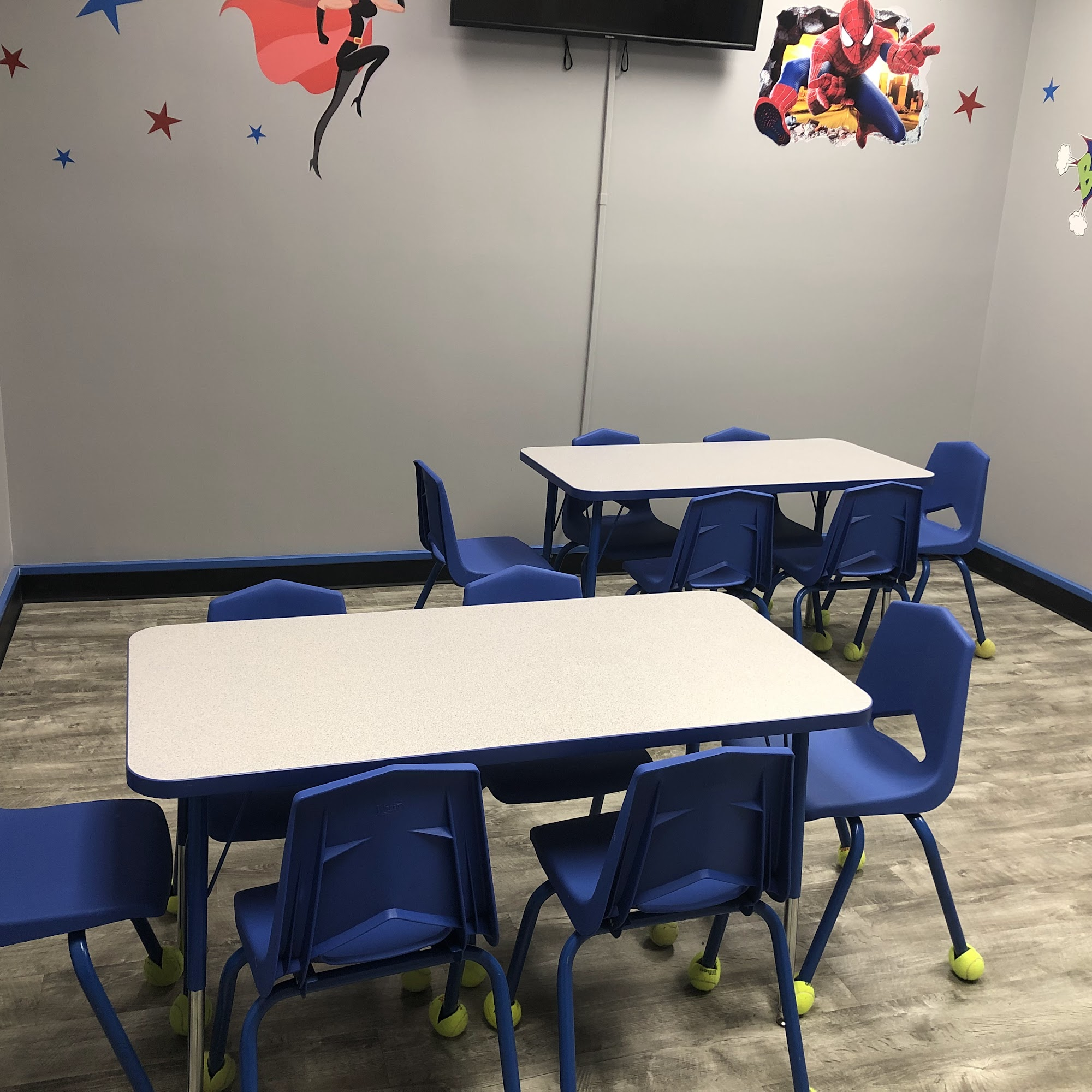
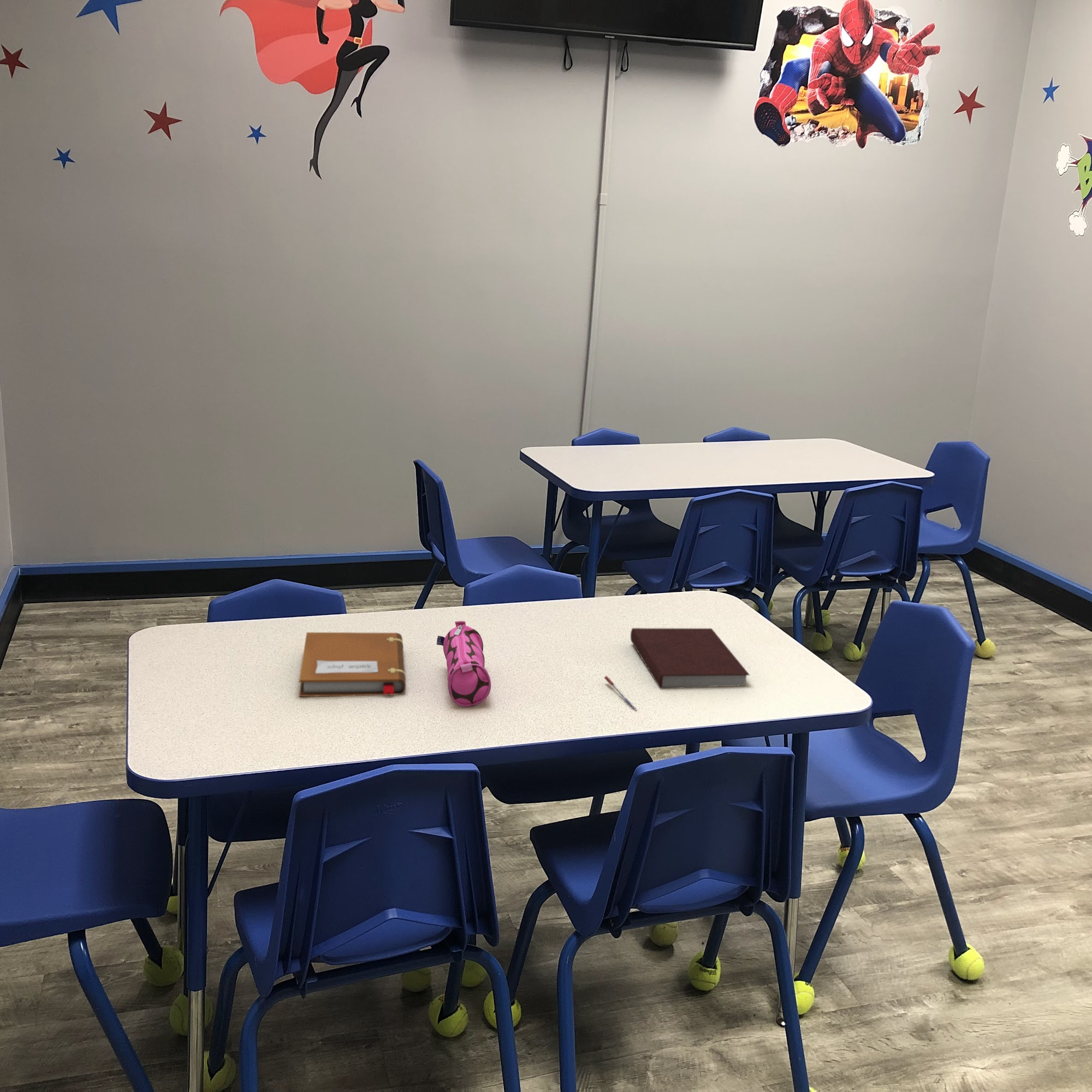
+ notebook [630,627,750,689]
+ pen [604,675,638,711]
+ notebook [299,632,406,697]
+ pencil case [436,620,491,707]
